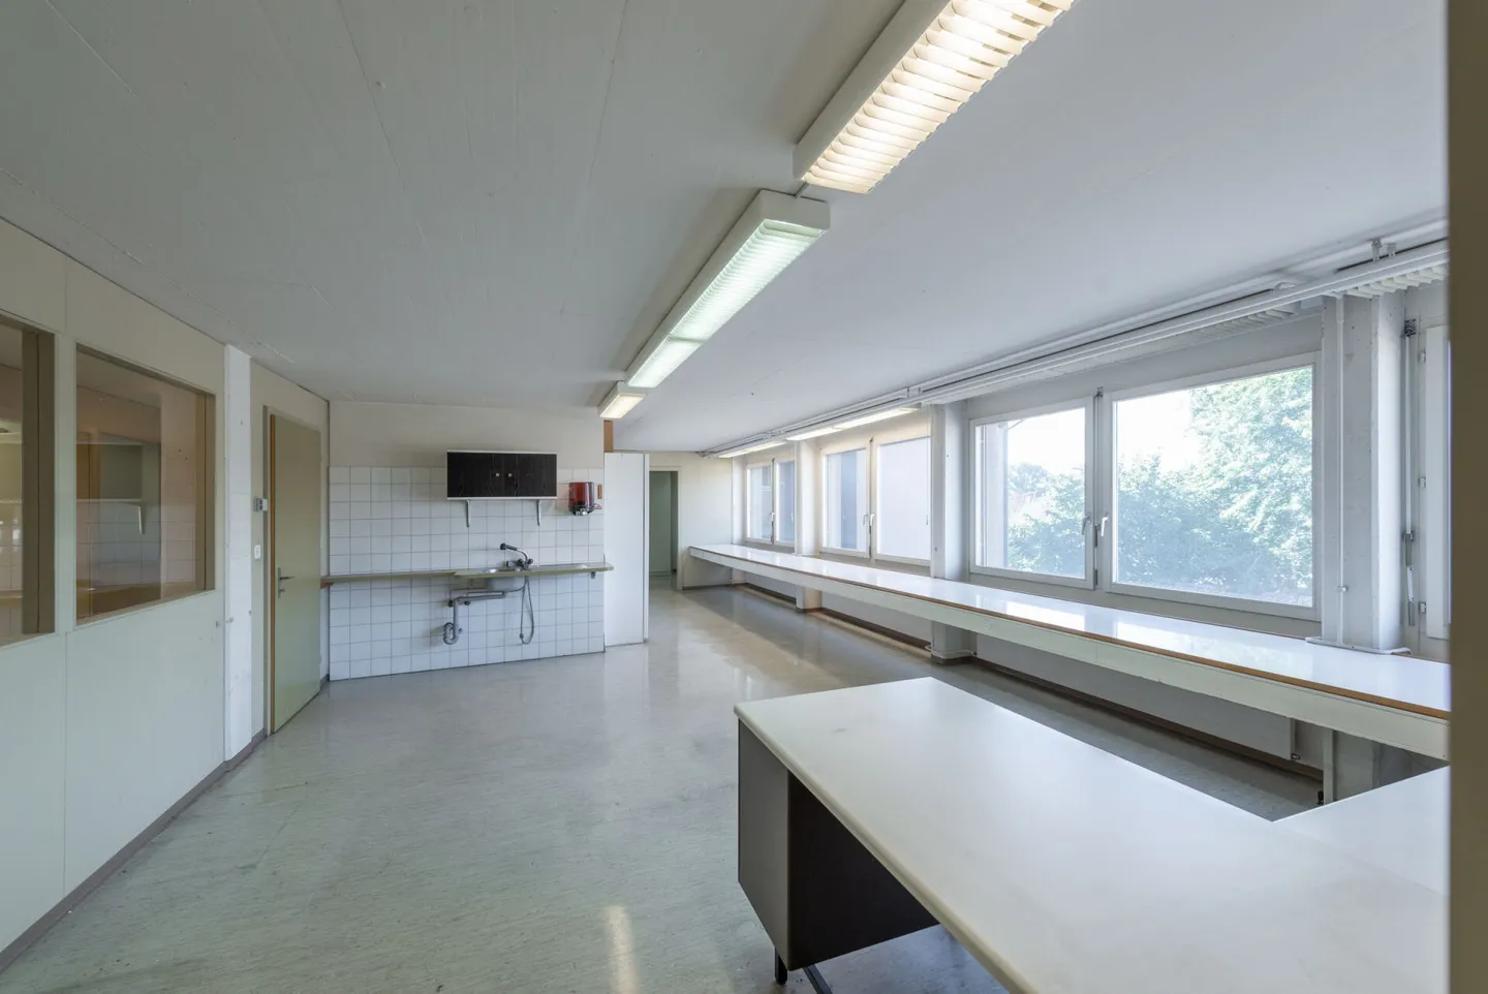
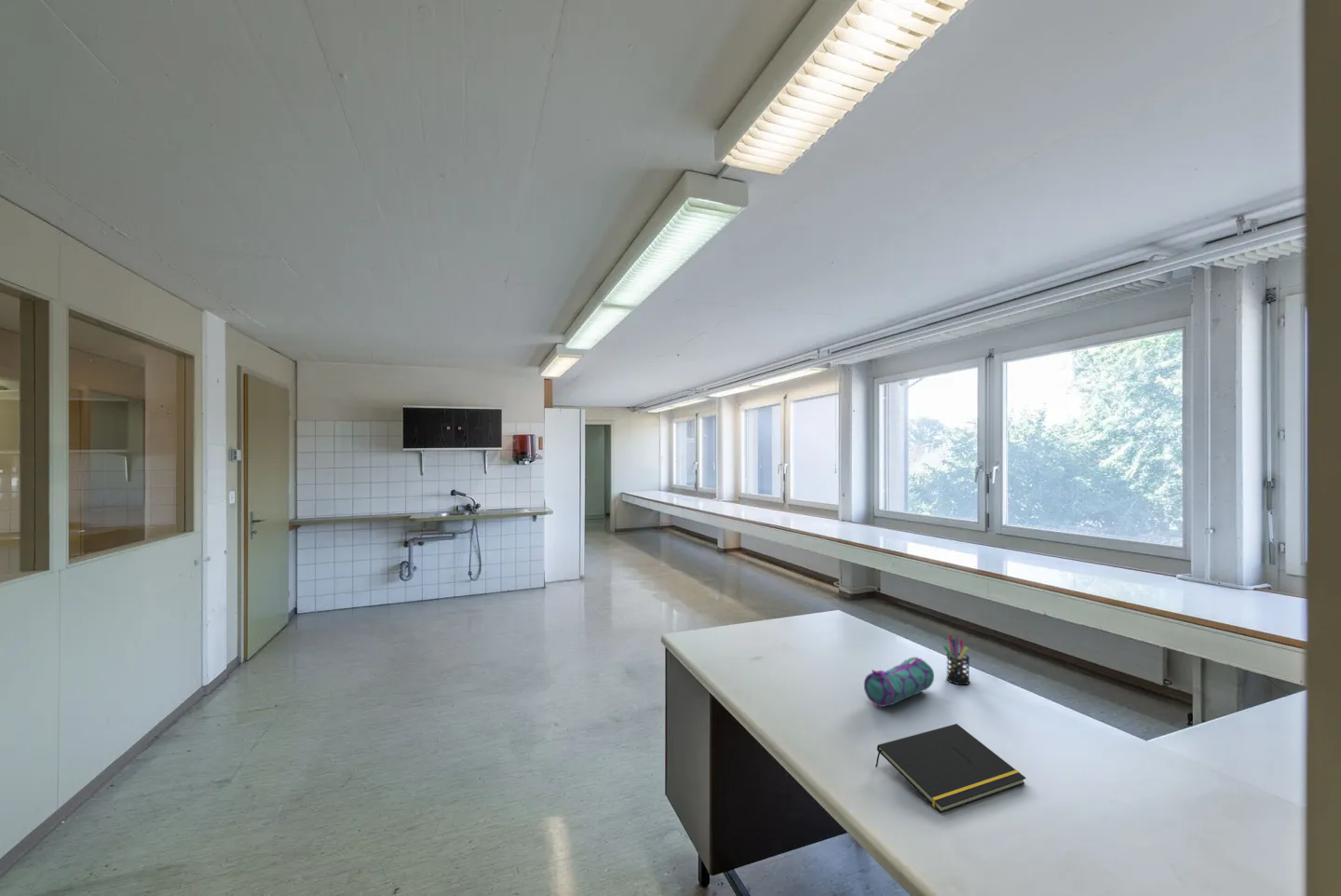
+ pencil case [863,656,935,708]
+ notepad [874,723,1027,814]
+ pen holder [942,633,970,686]
